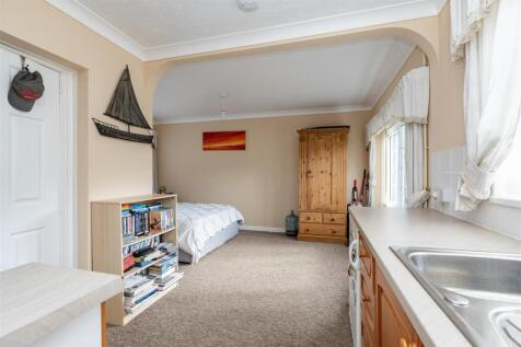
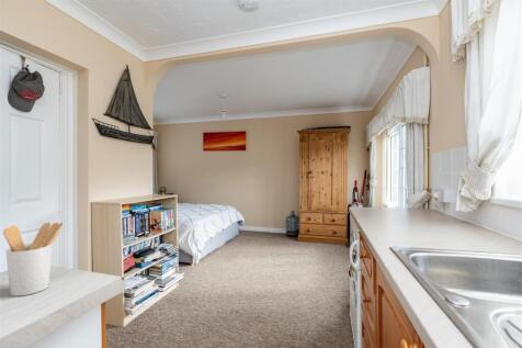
+ utensil holder [2,222,64,298]
